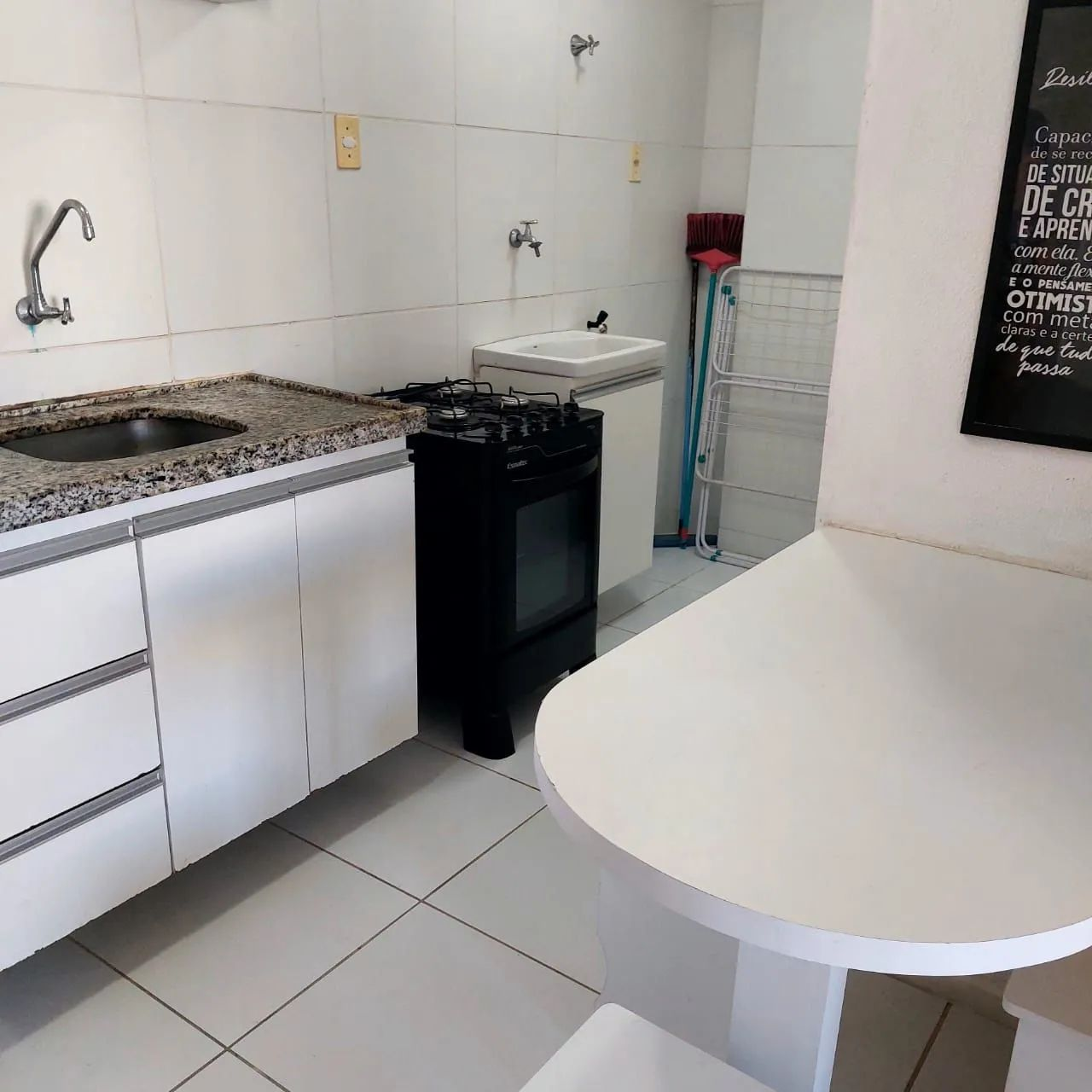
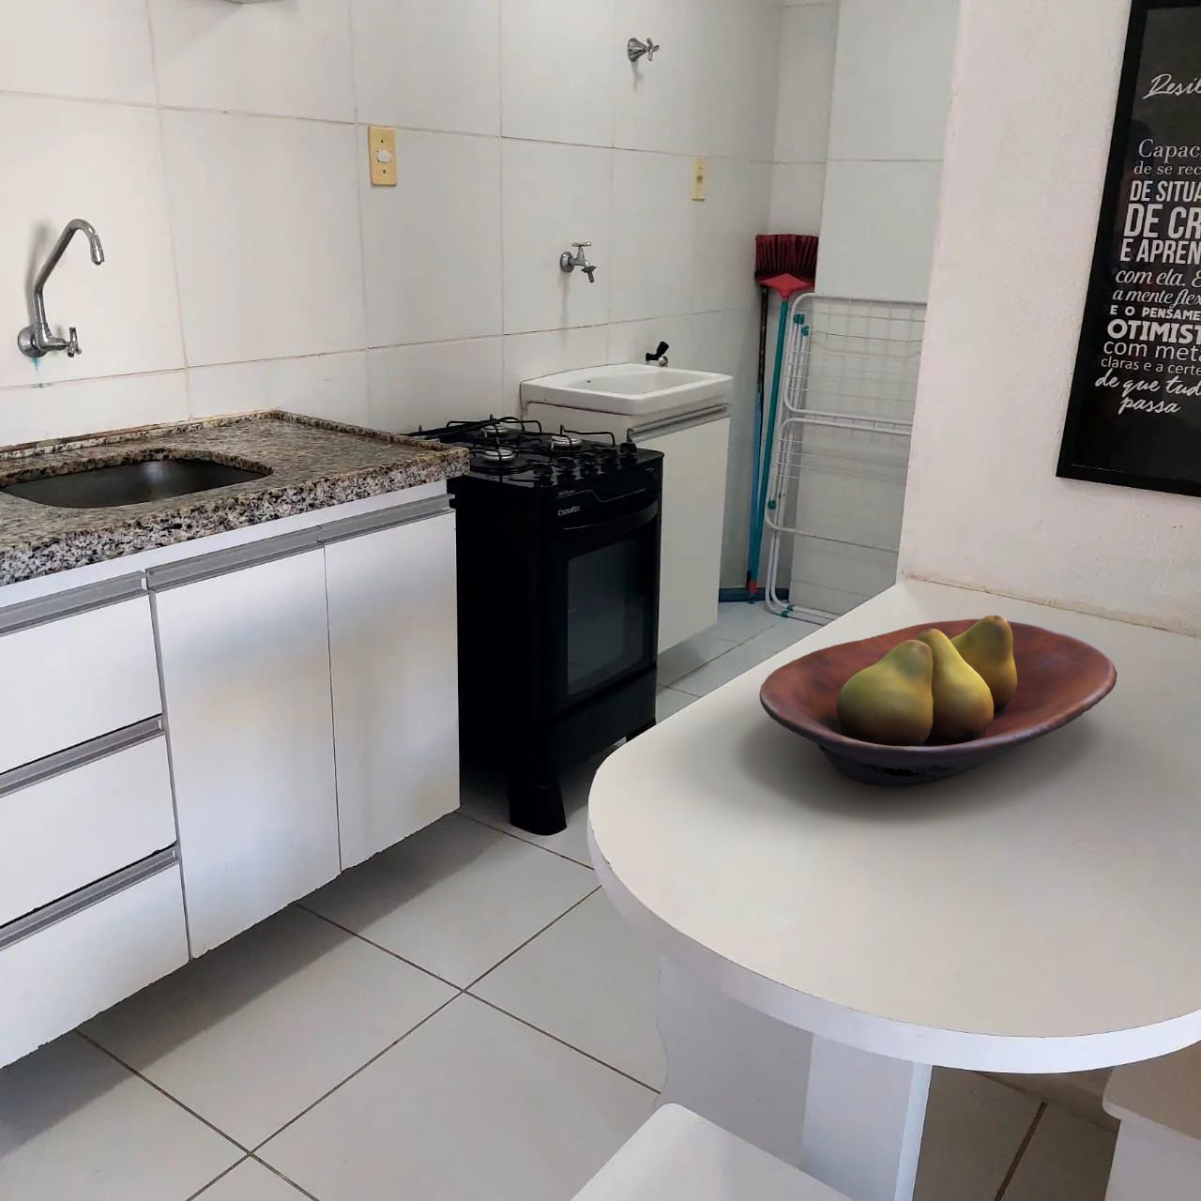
+ fruit bowl [758,615,1119,786]
